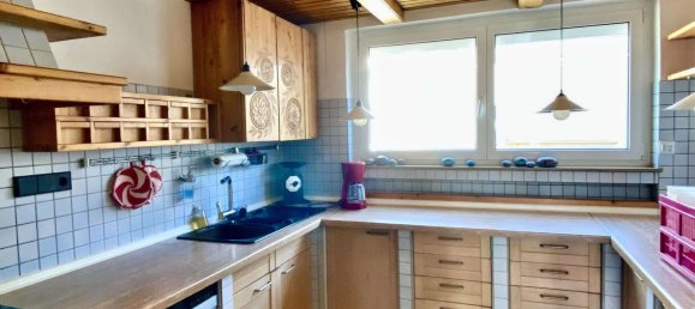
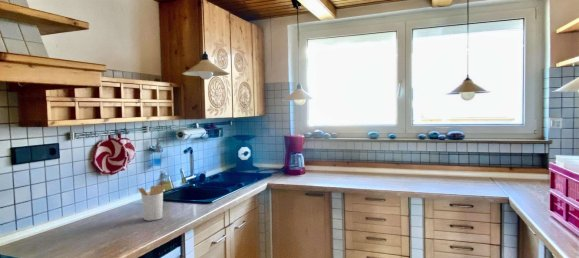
+ utensil holder [137,178,168,222]
